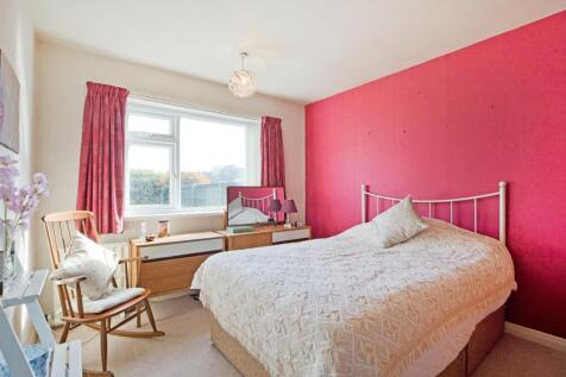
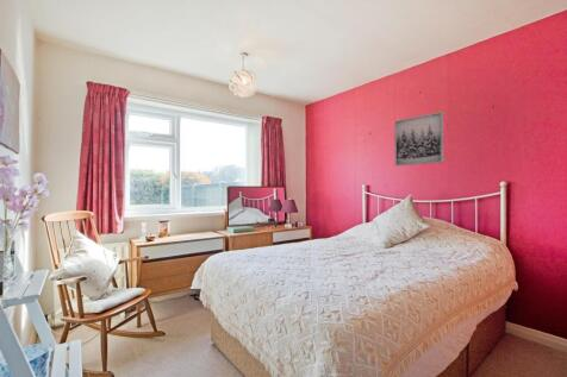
+ wall art [393,111,446,166]
